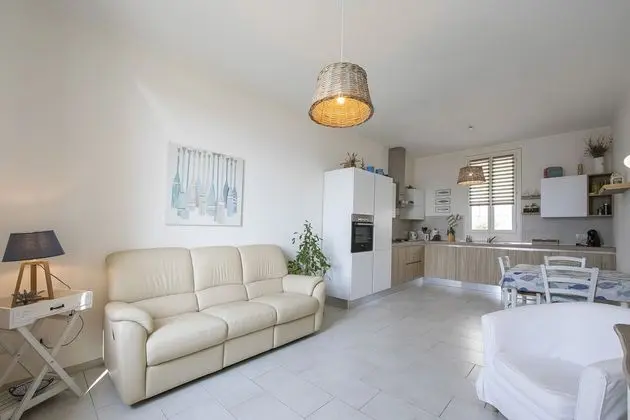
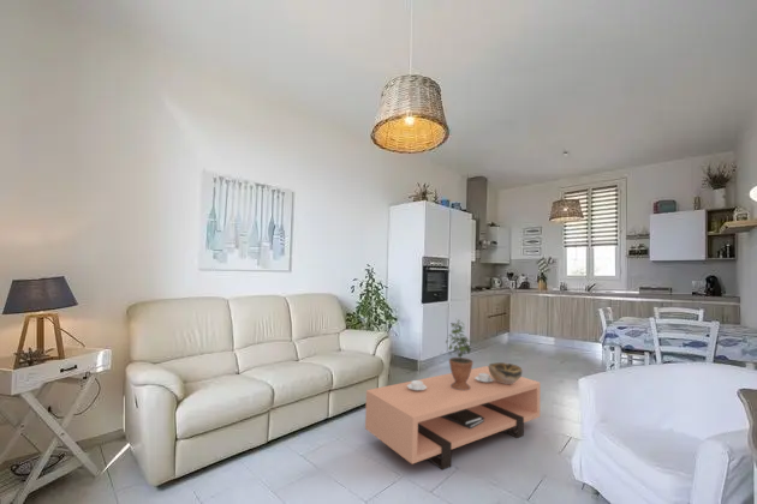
+ decorative bowl [488,361,524,384]
+ potted plant [445,319,475,391]
+ coffee table [364,365,542,472]
